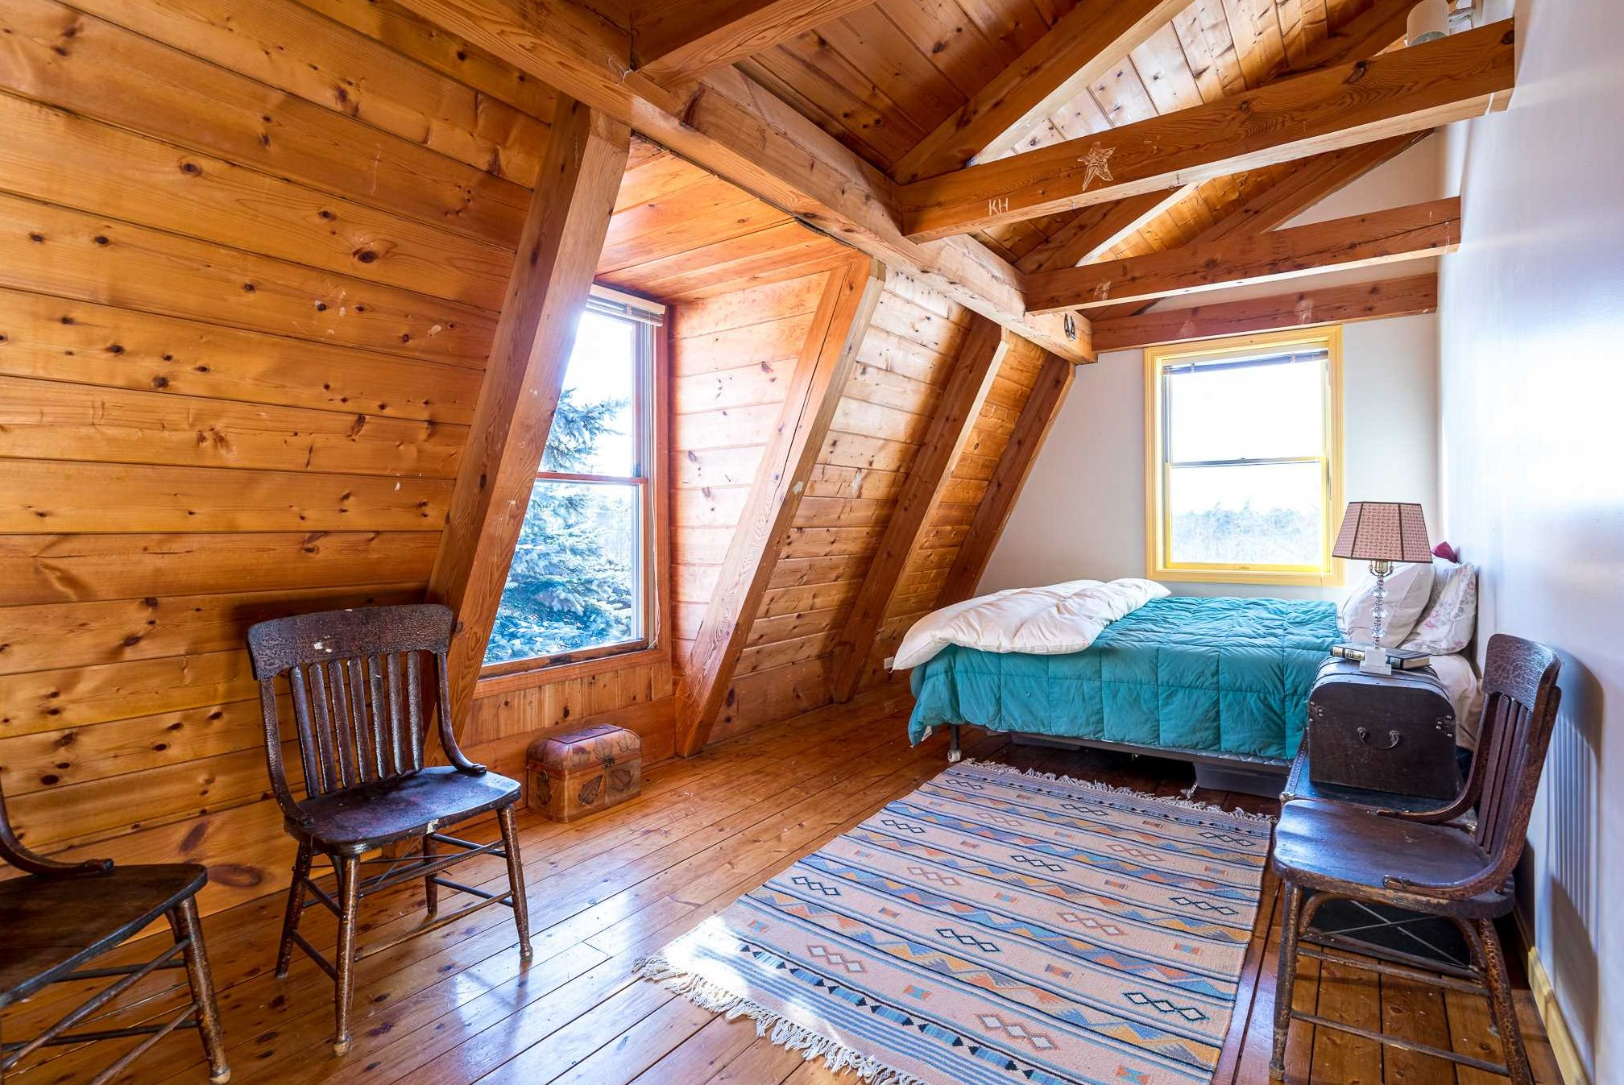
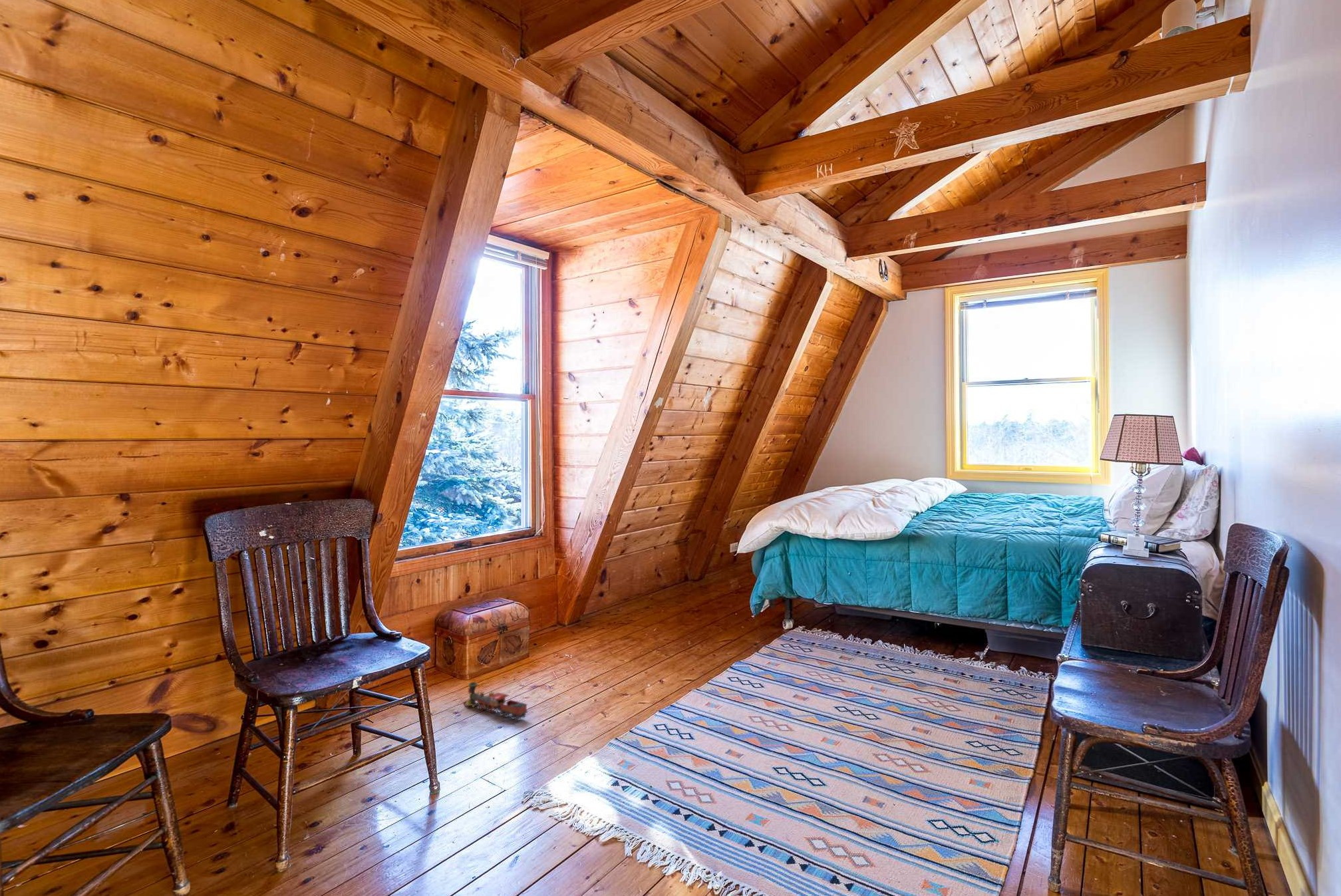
+ toy train [462,682,529,721]
